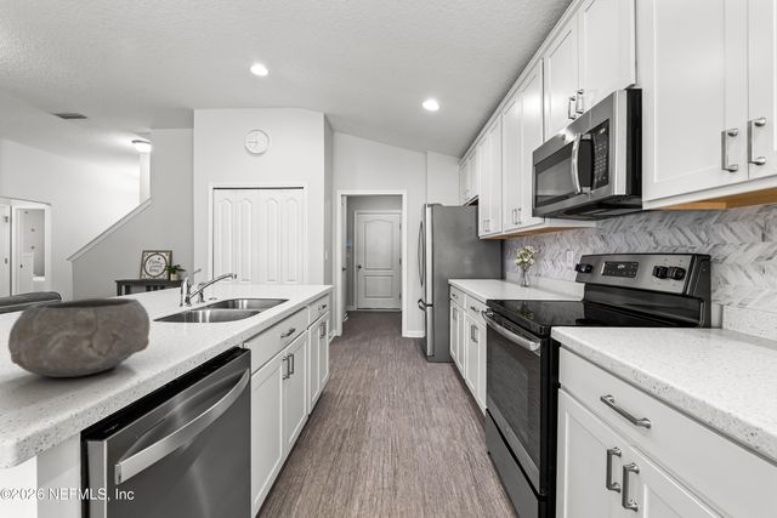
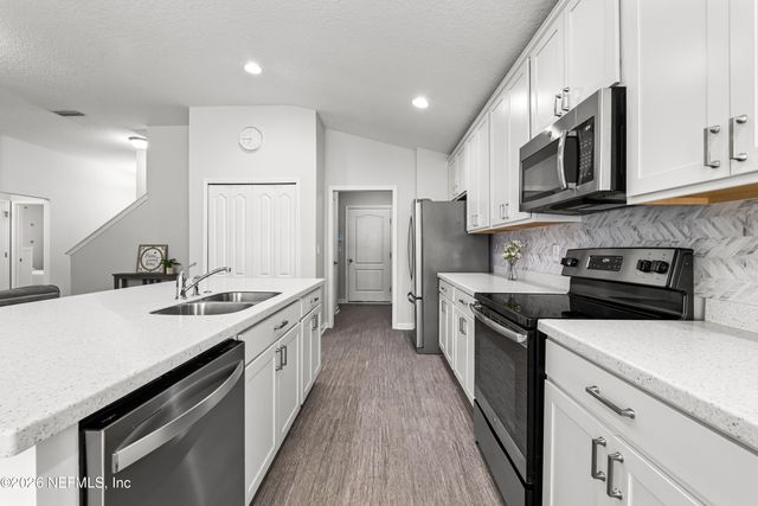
- bowl [7,297,151,378]
